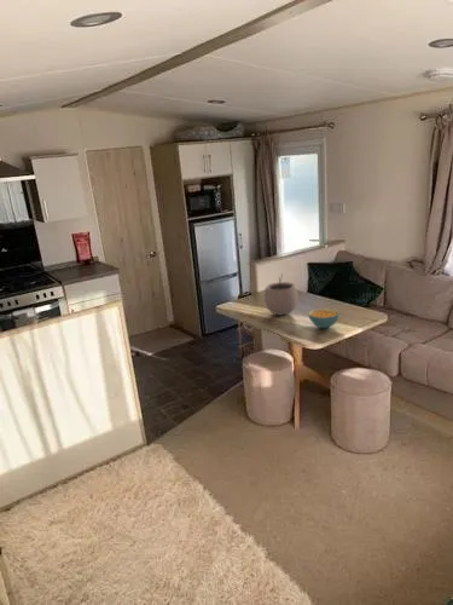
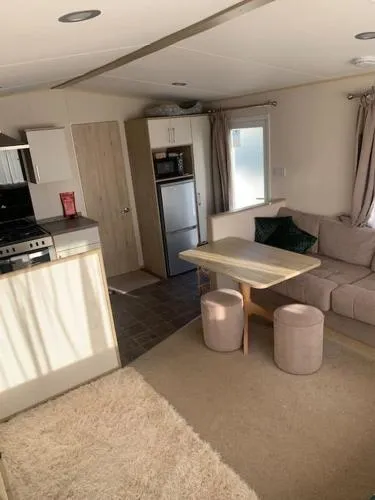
- plant pot [263,272,300,316]
- cereal bowl [307,307,341,329]
